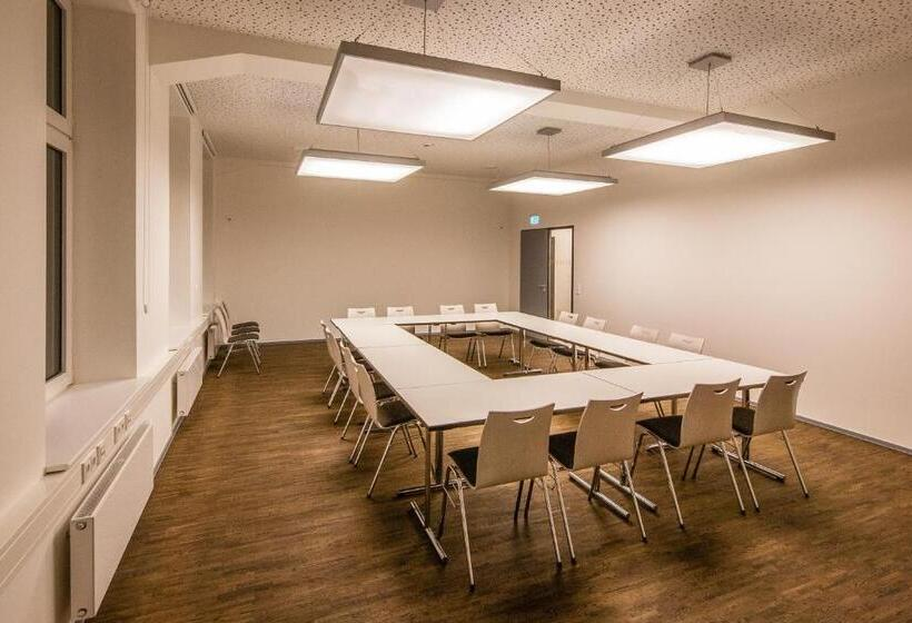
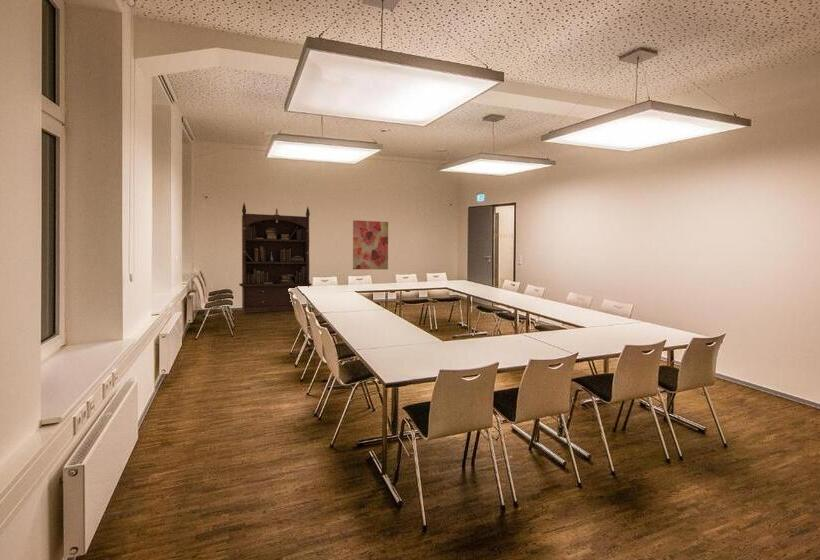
+ bookcase [238,202,313,313]
+ wall art [352,219,389,270]
